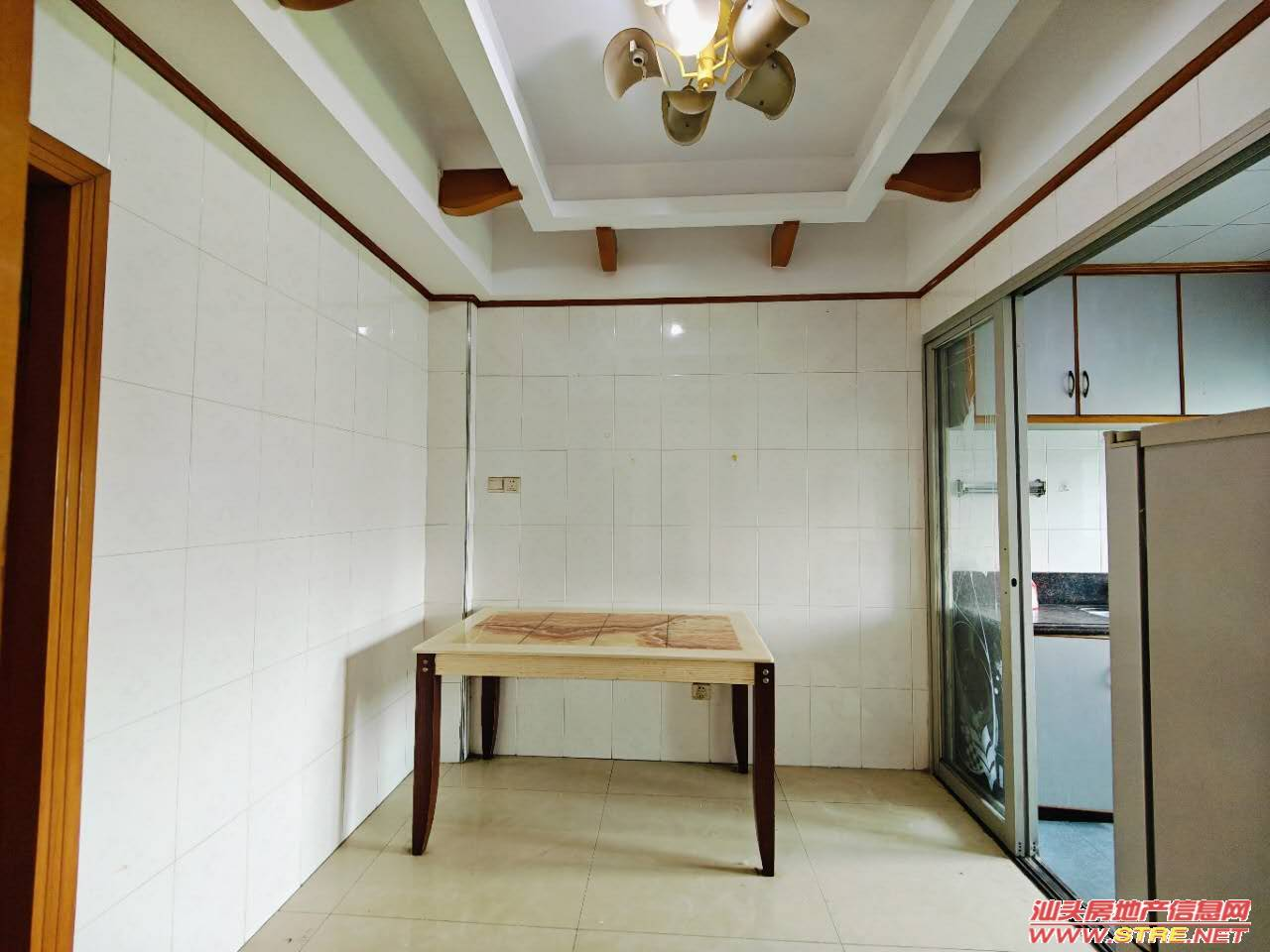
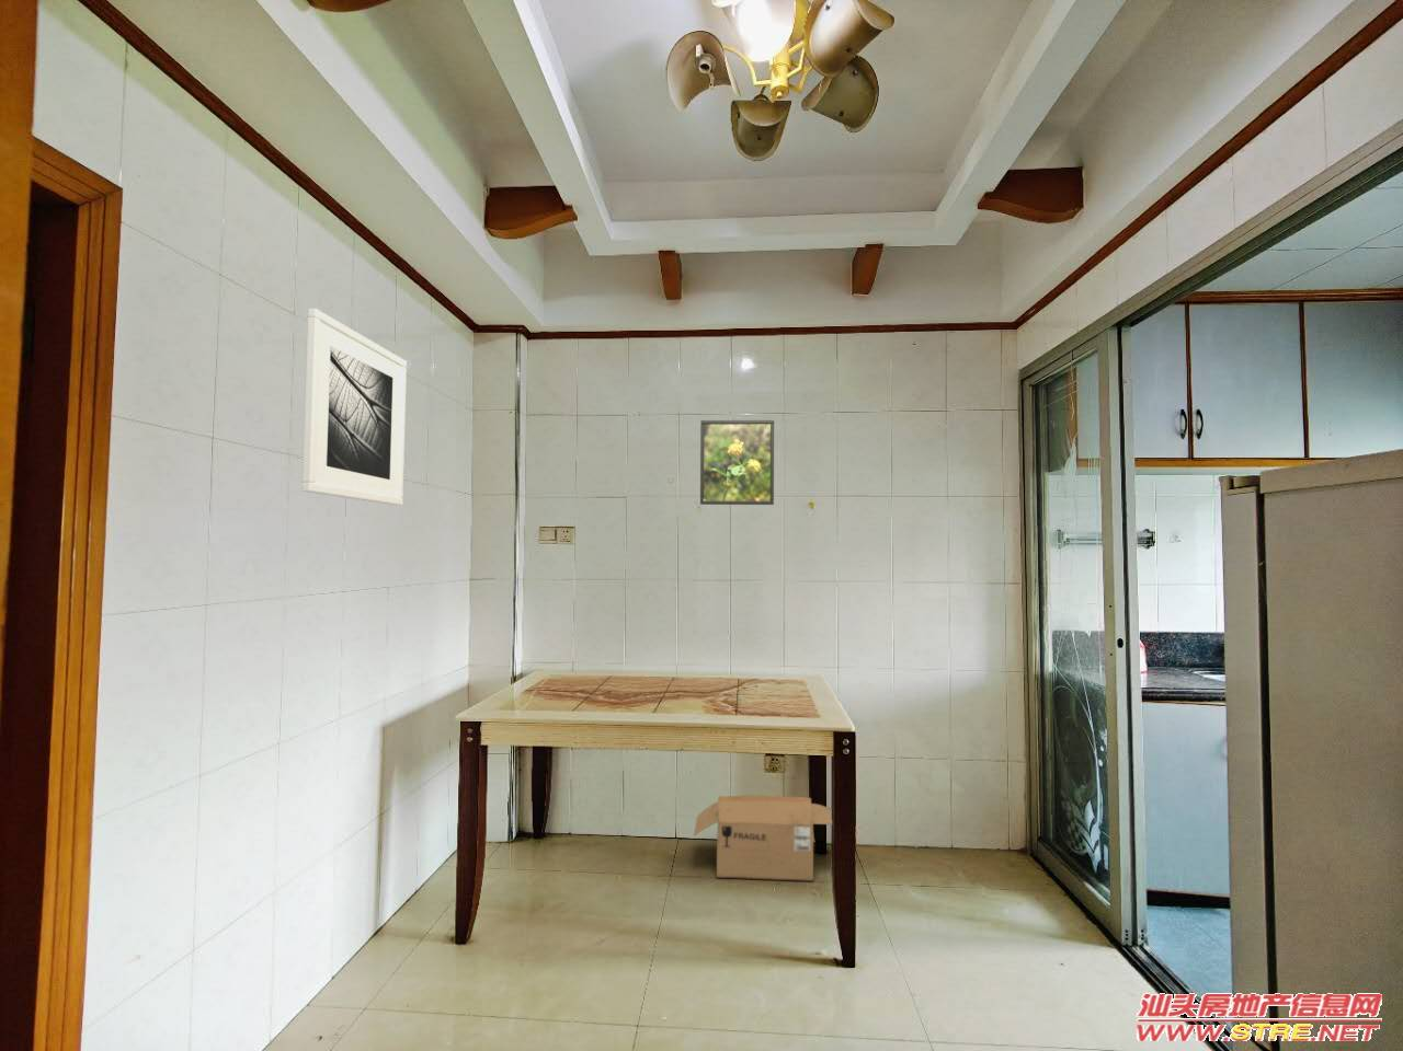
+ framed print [699,420,774,506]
+ cardboard box [693,795,833,882]
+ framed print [300,308,408,506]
